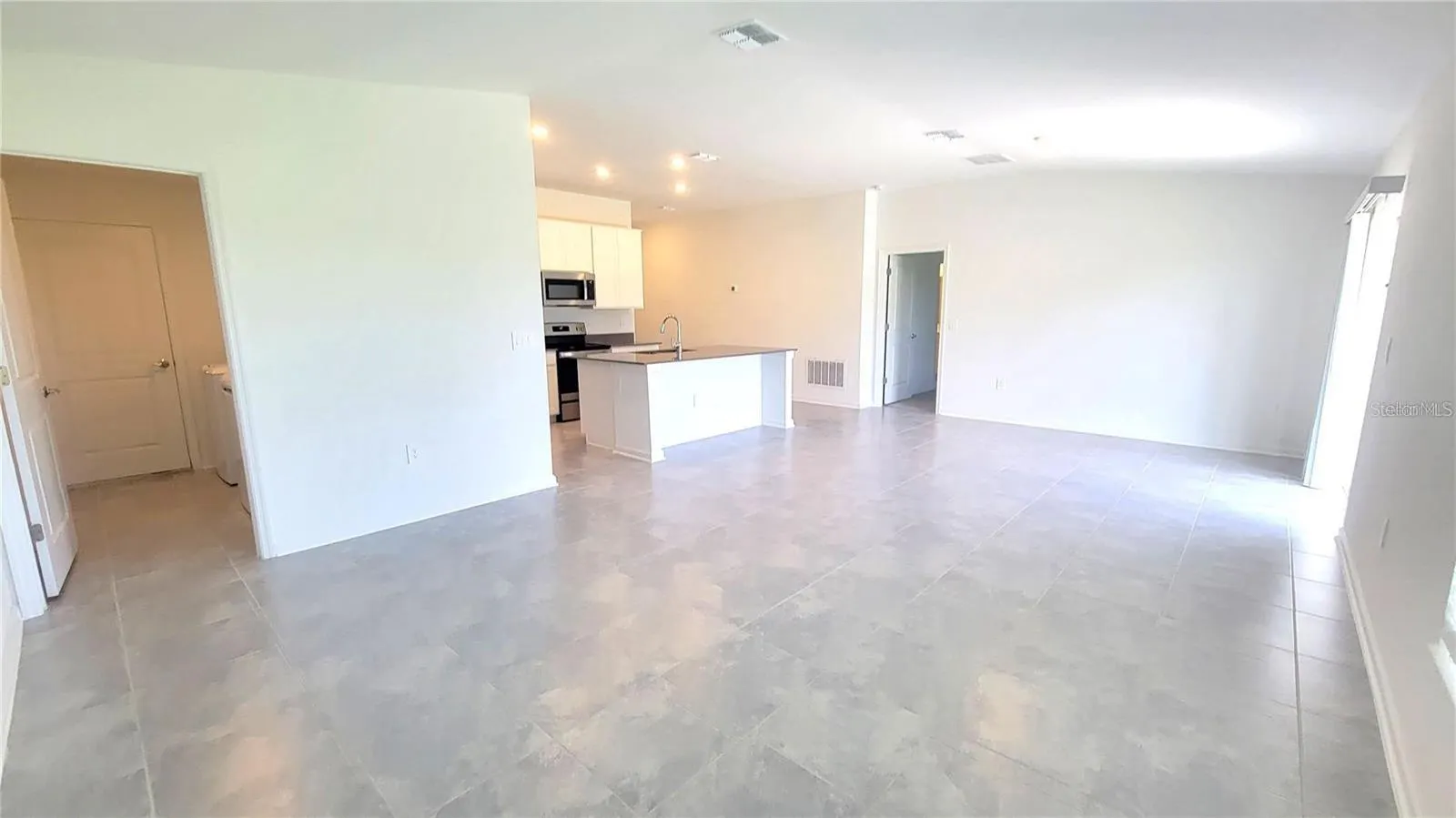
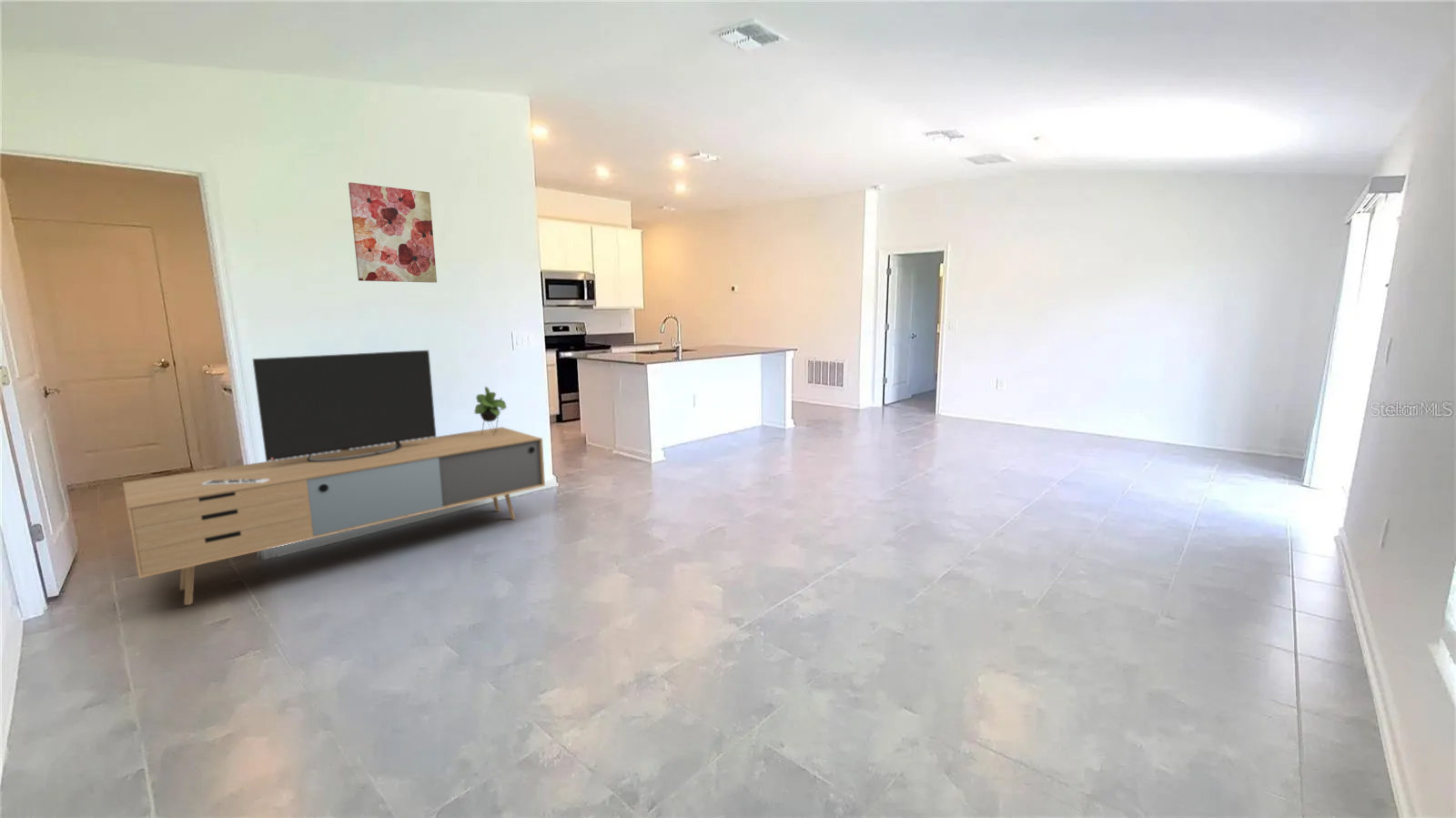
+ wall art [348,181,438,284]
+ media console [122,349,546,606]
